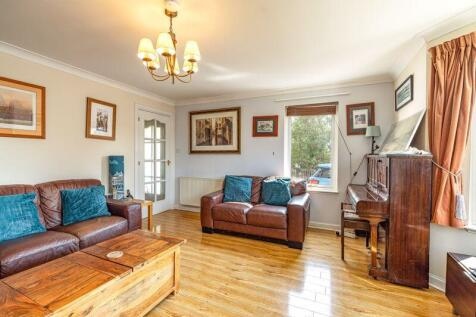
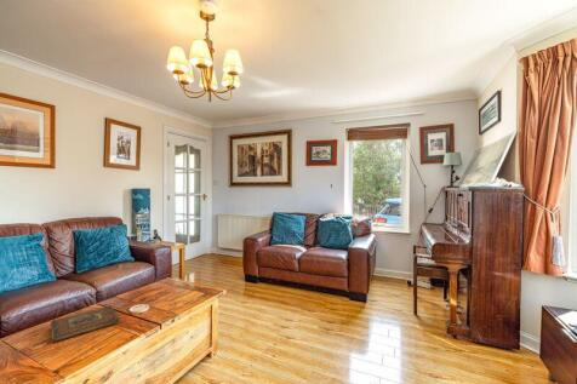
+ book [50,304,120,343]
